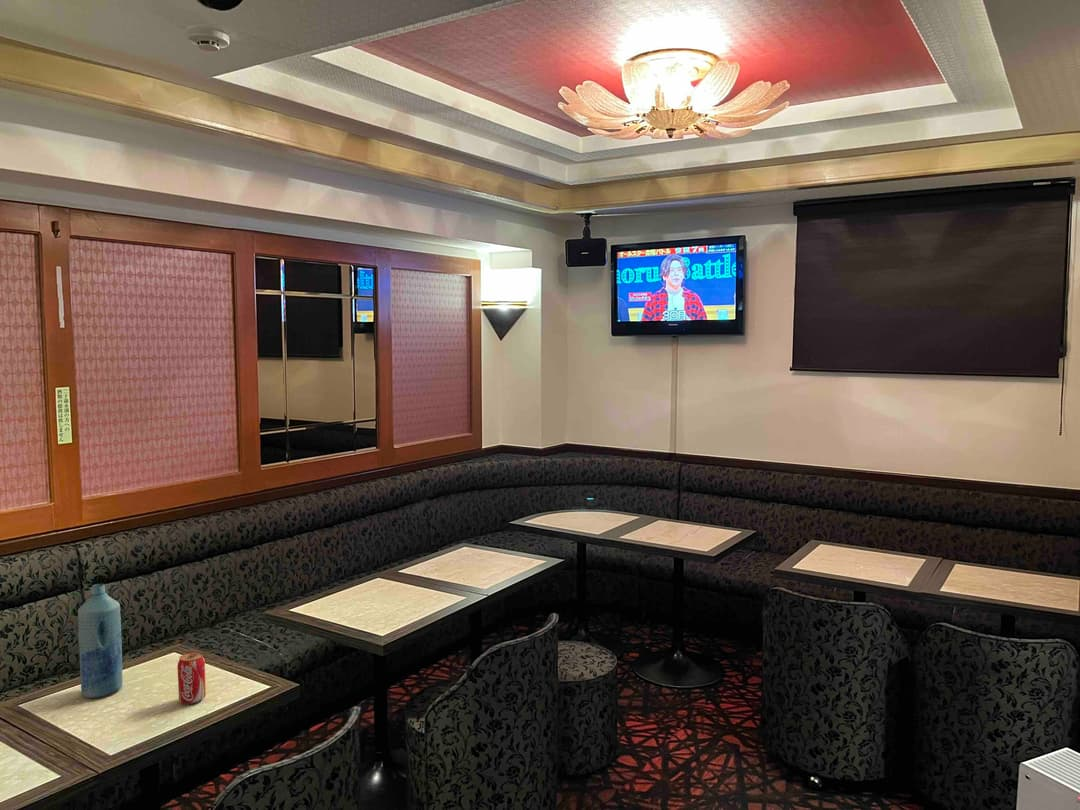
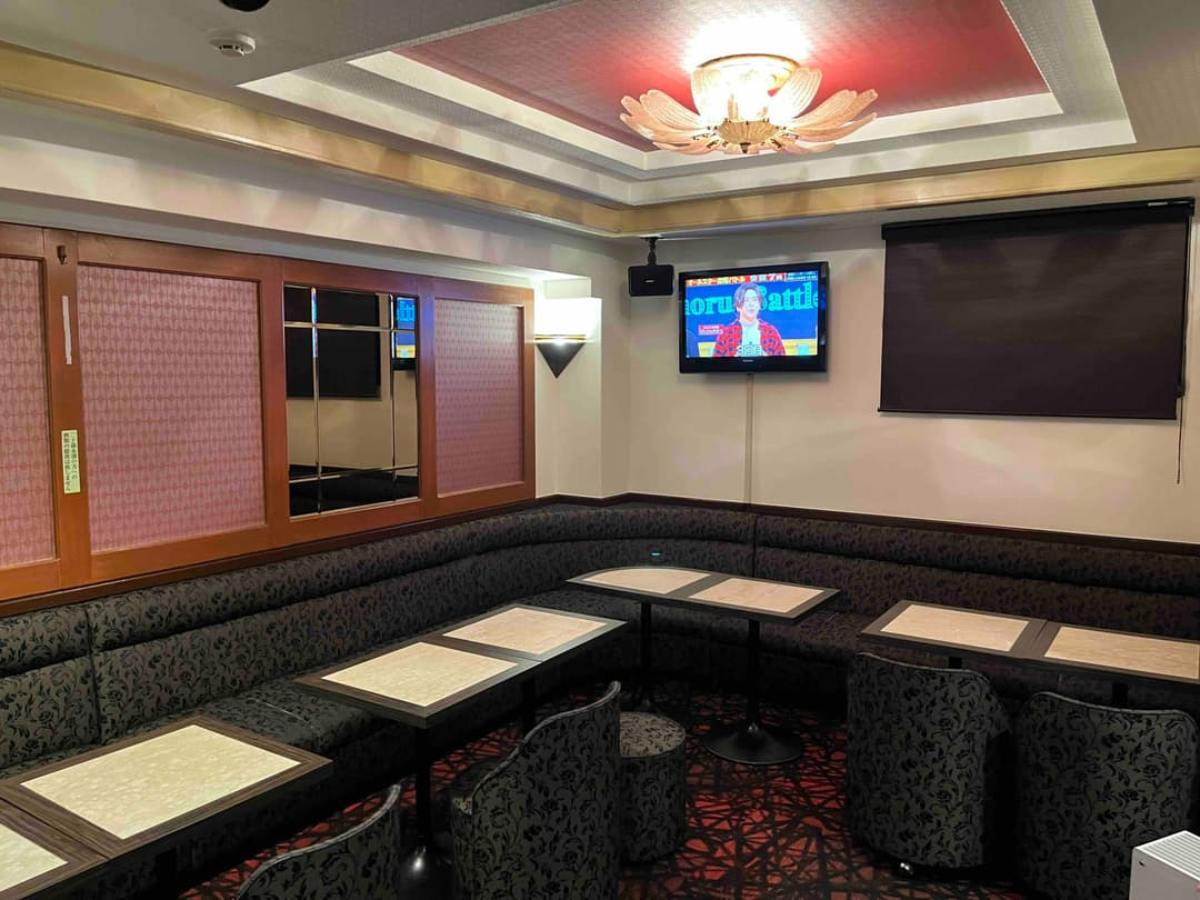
- beverage can [177,651,207,705]
- bottle [77,583,124,699]
